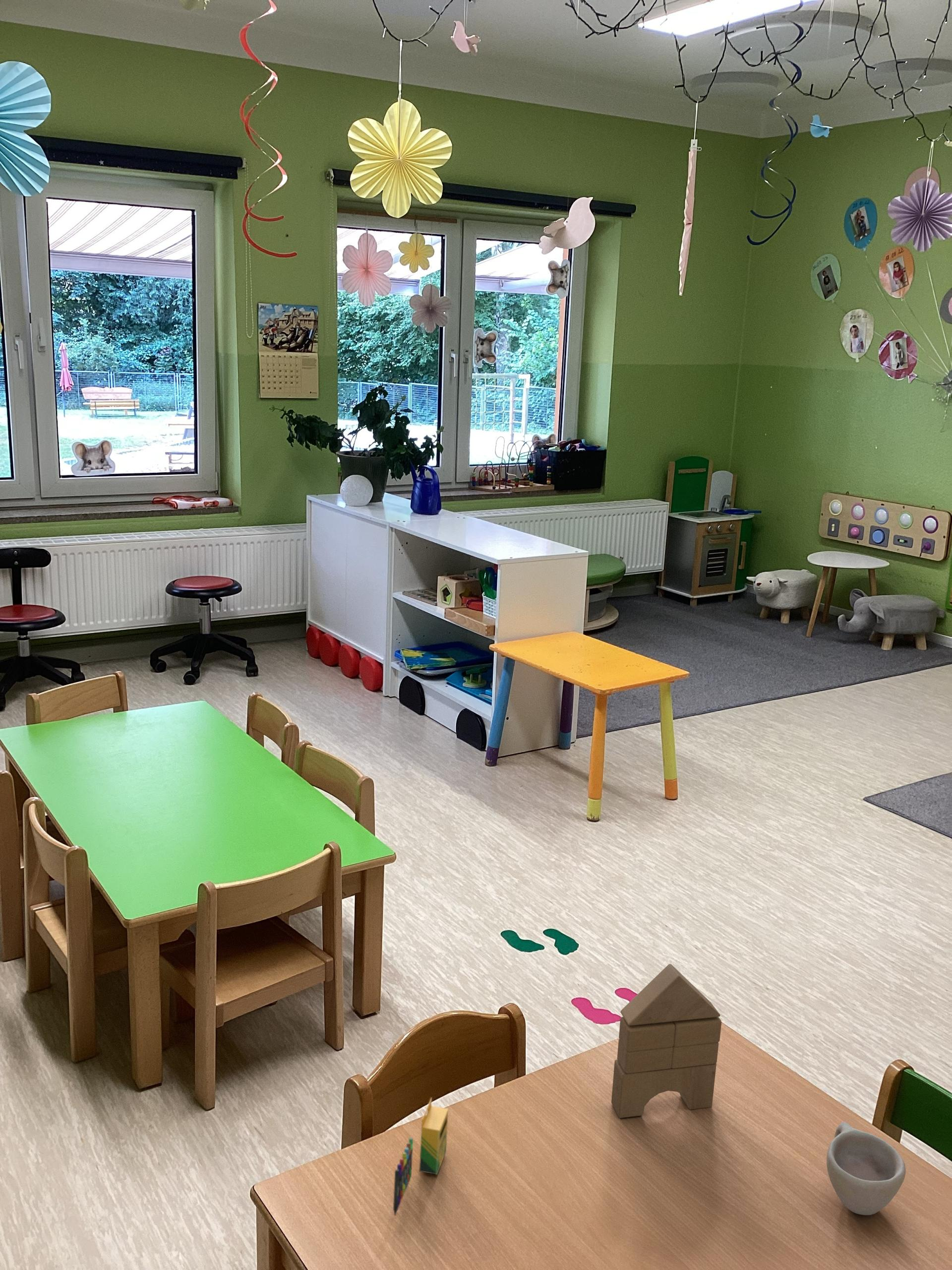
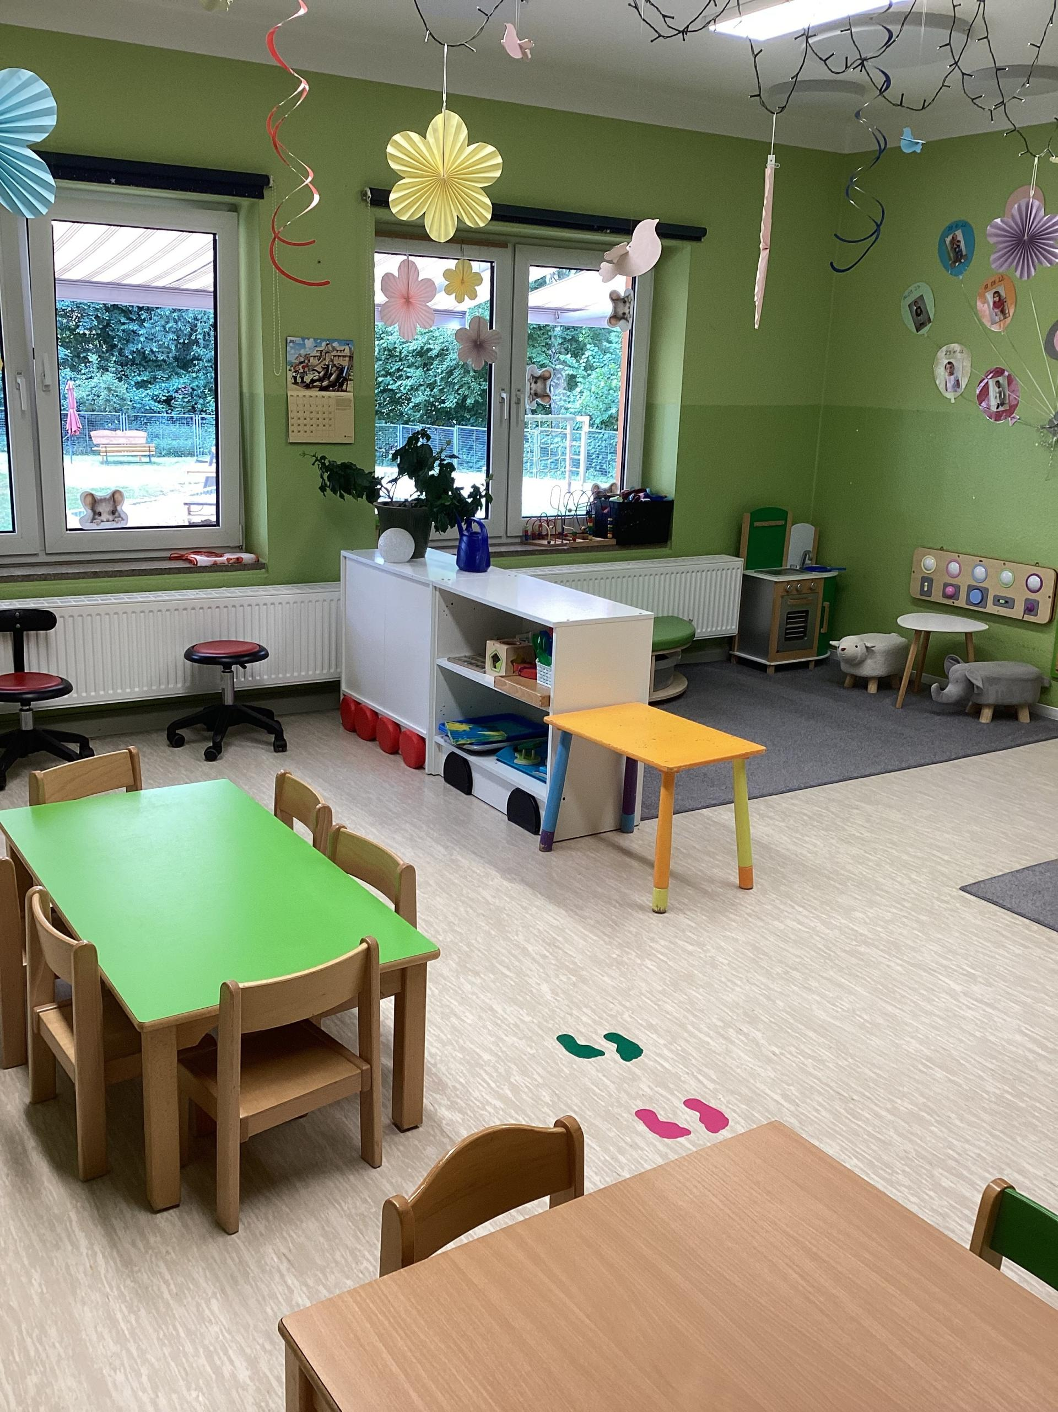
- toy blocks [611,963,722,1119]
- cup [826,1121,906,1216]
- crayon [393,1097,449,1216]
